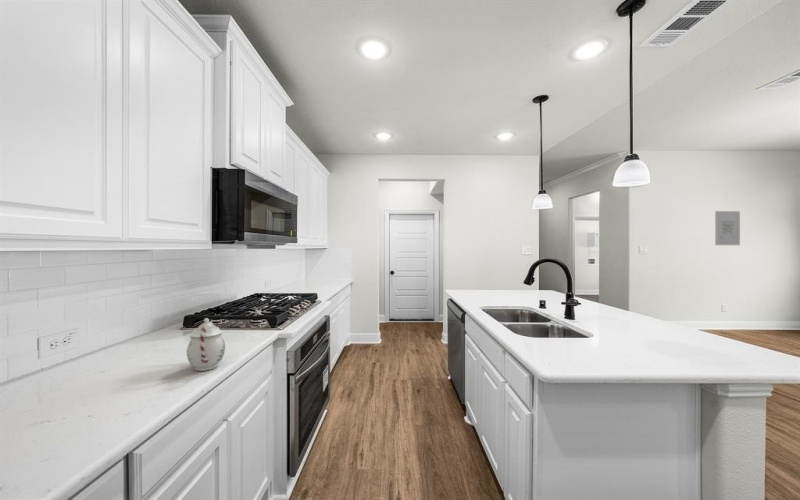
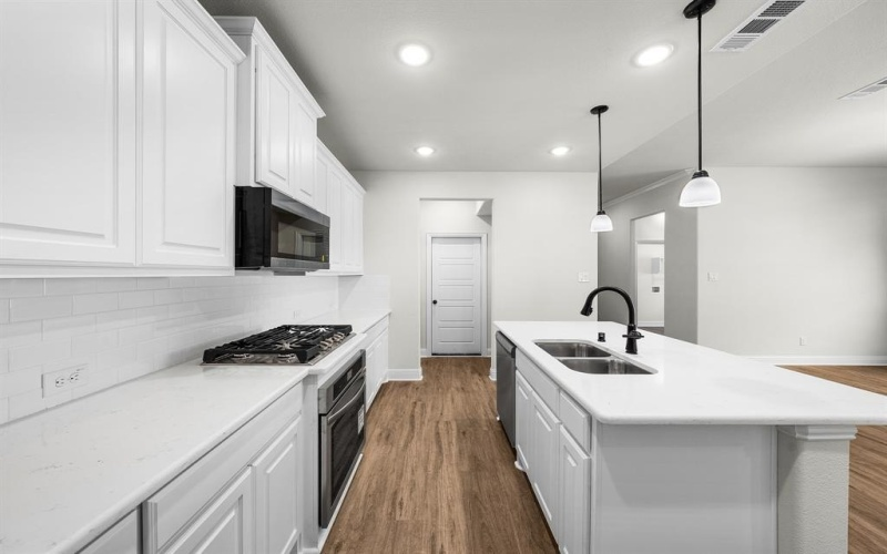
- teapot [186,317,226,372]
- wall art [714,210,741,246]
